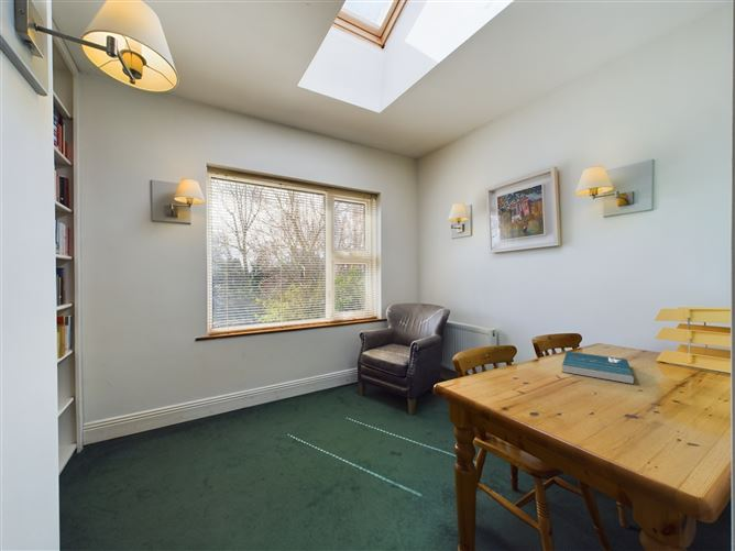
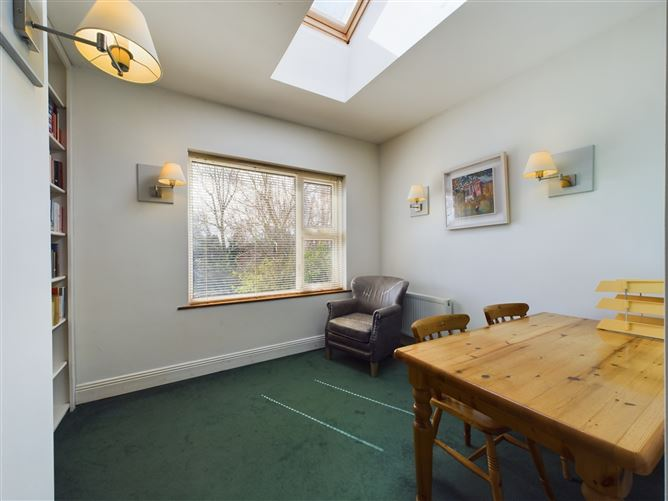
- book [561,351,635,385]
